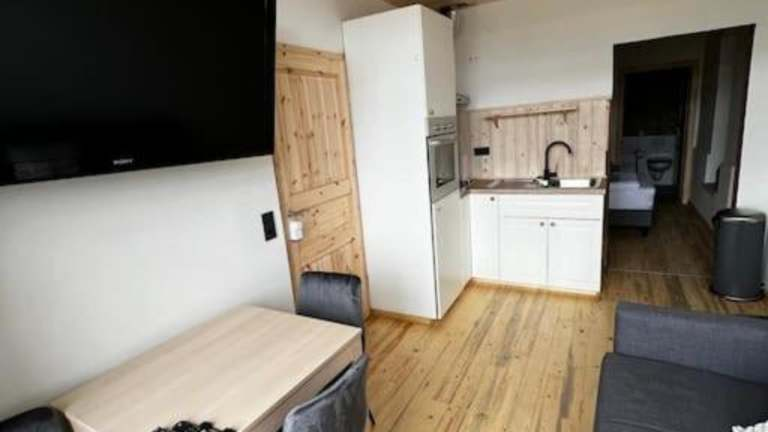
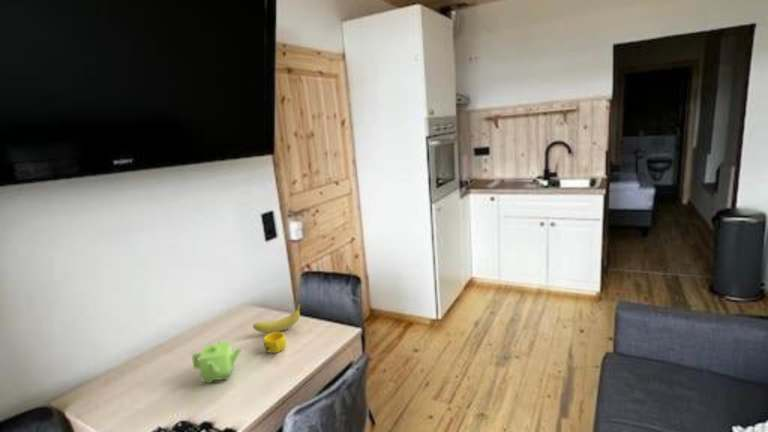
+ cup [263,331,287,354]
+ teapot [191,341,242,384]
+ fruit [252,302,302,334]
